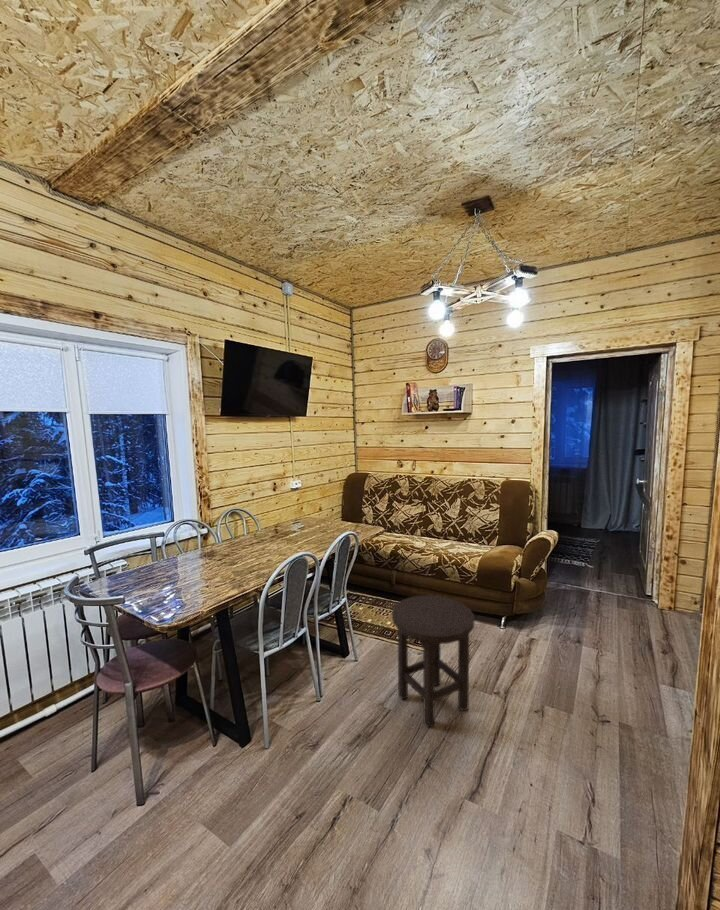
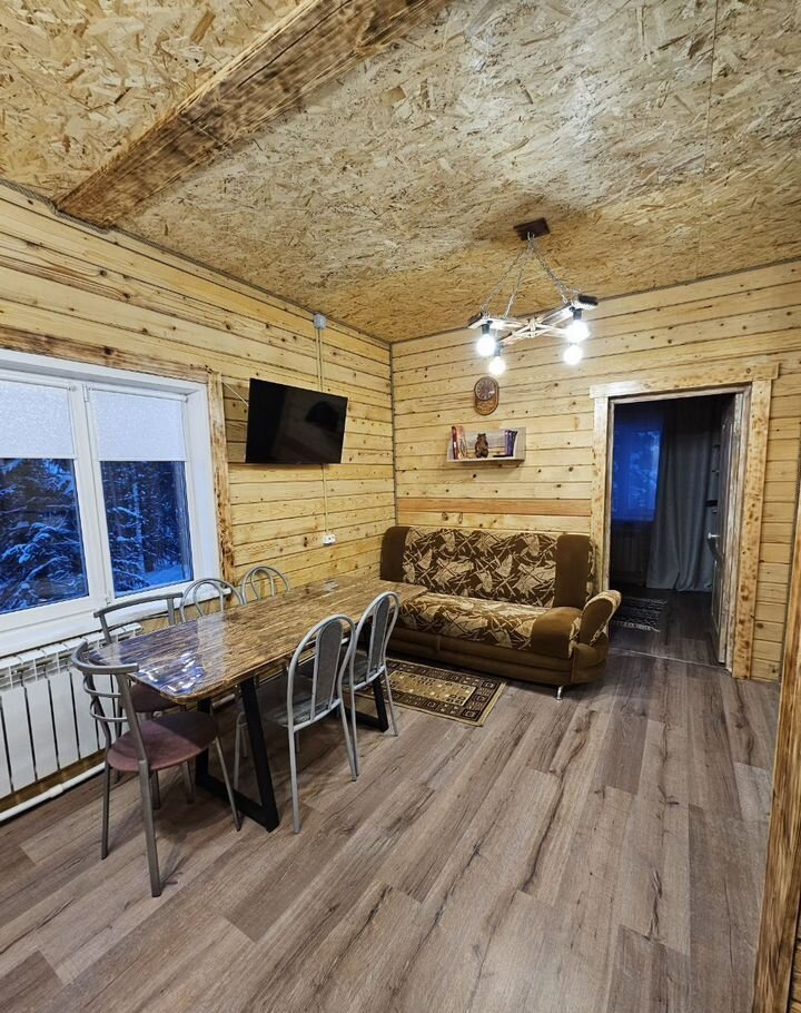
- stool [391,594,475,729]
